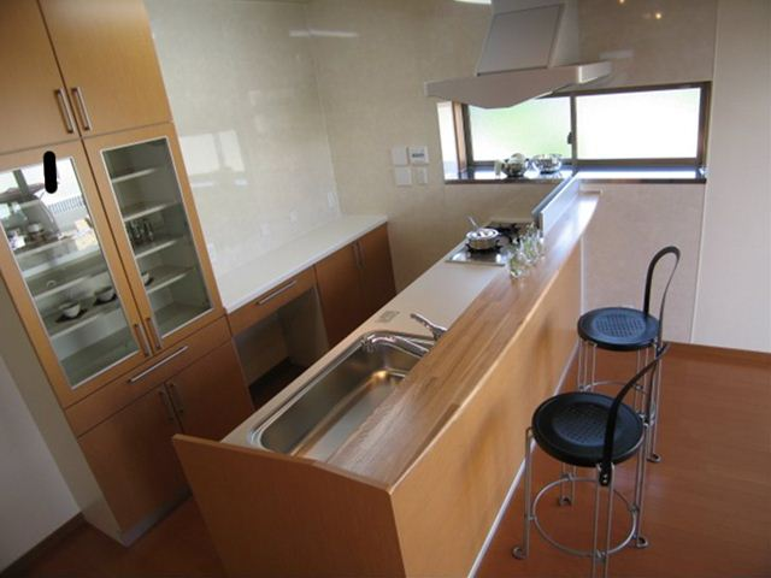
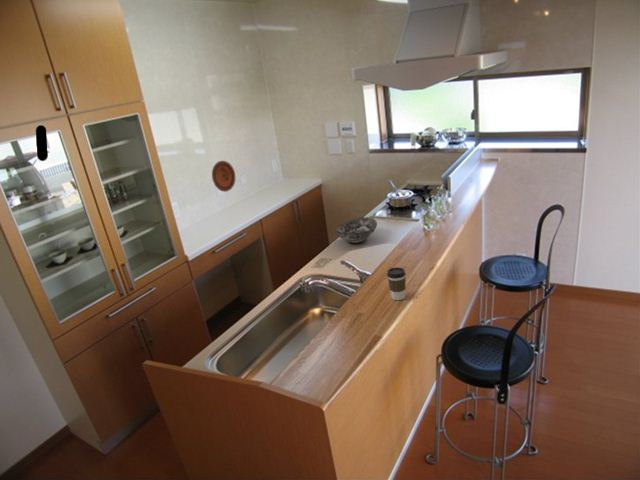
+ bowl [334,216,378,244]
+ decorative plate [211,160,236,193]
+ coffee cup [386,267,407,301]
